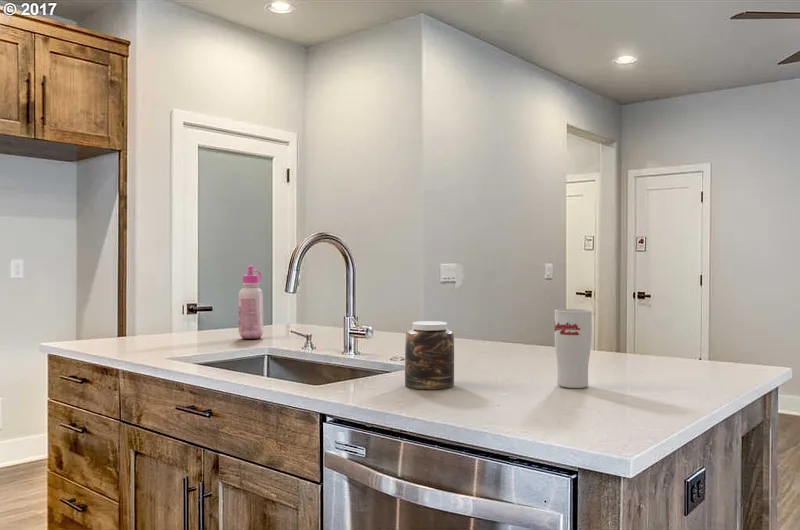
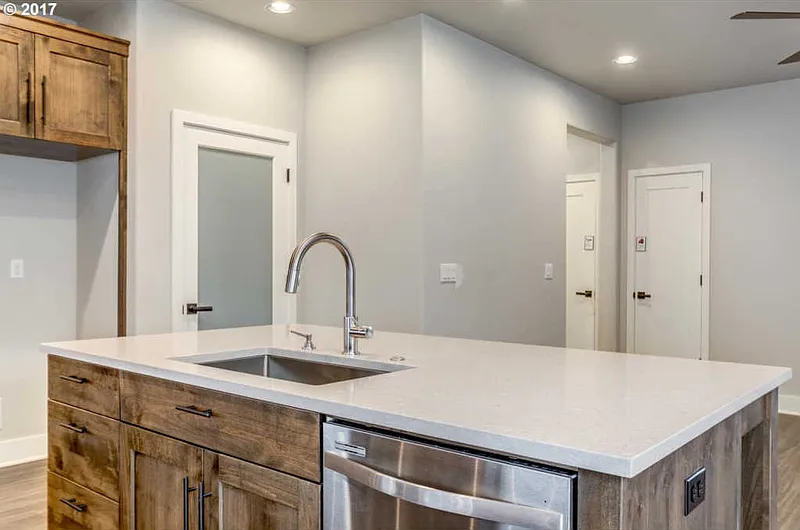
- jar [404,320,455,390]
- cup [554,308,593,389]
- glue bottle [237,264,264,340]
